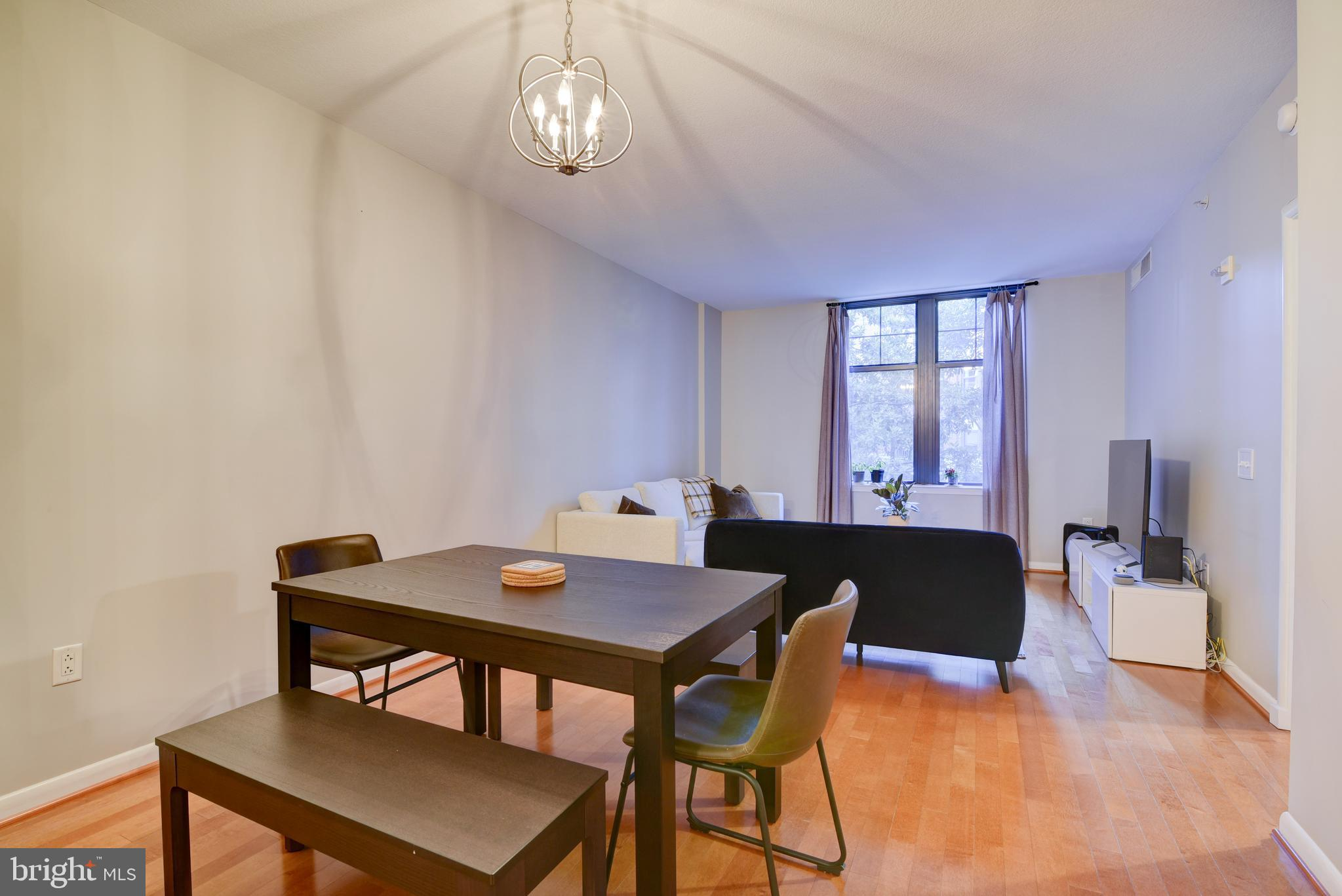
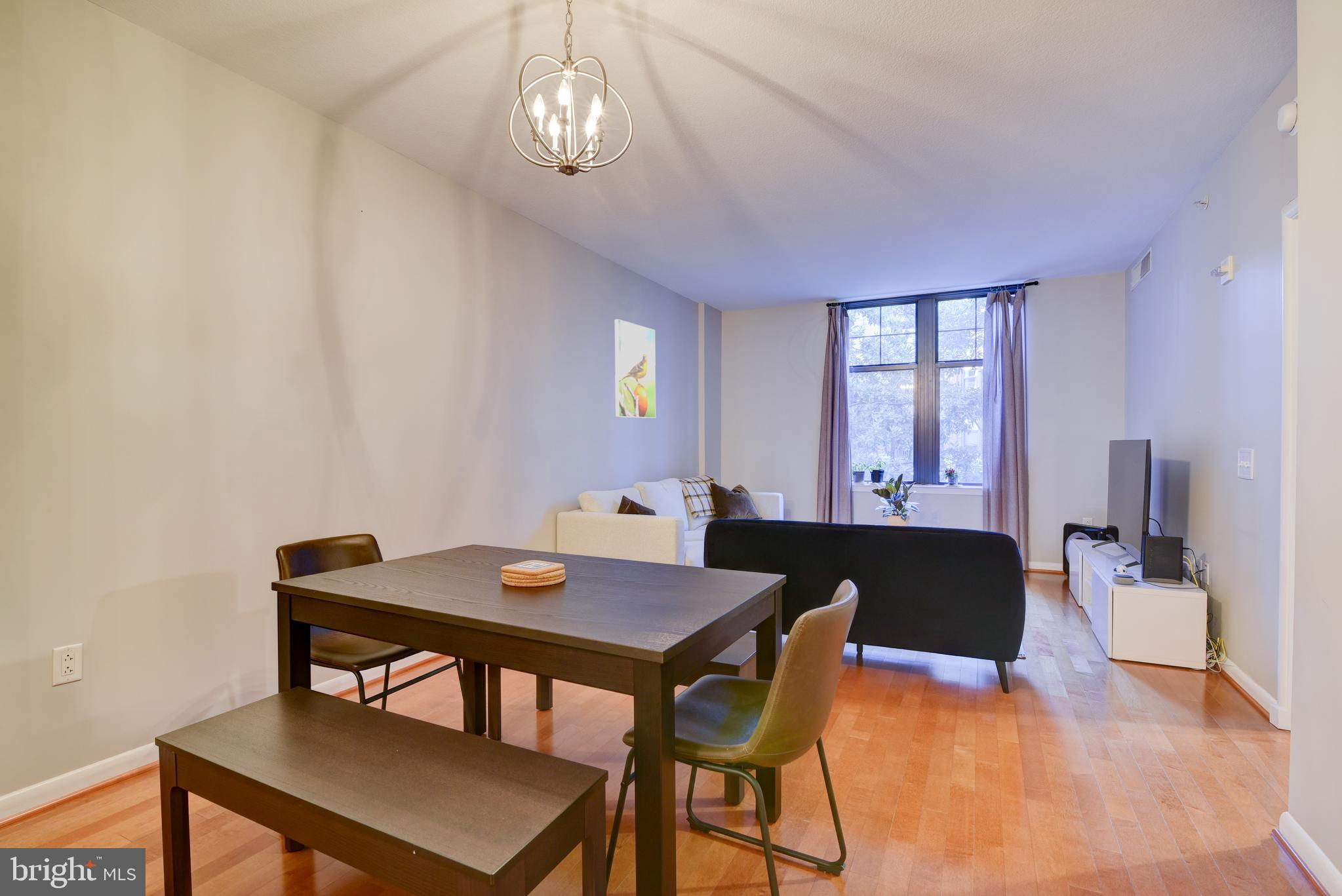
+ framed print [614,319,656,419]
